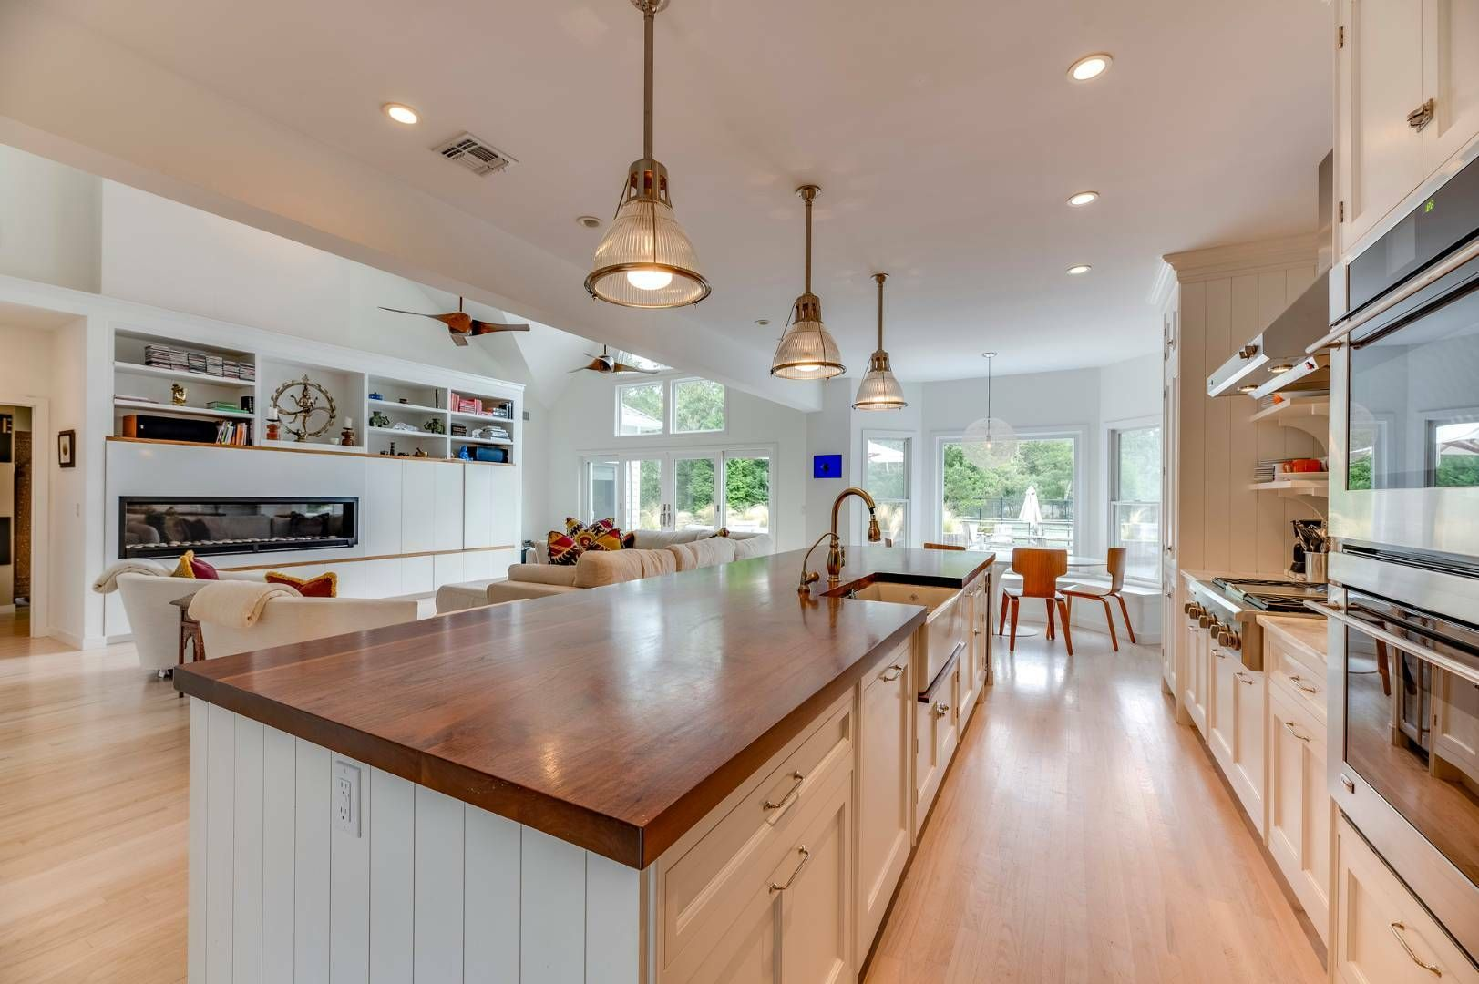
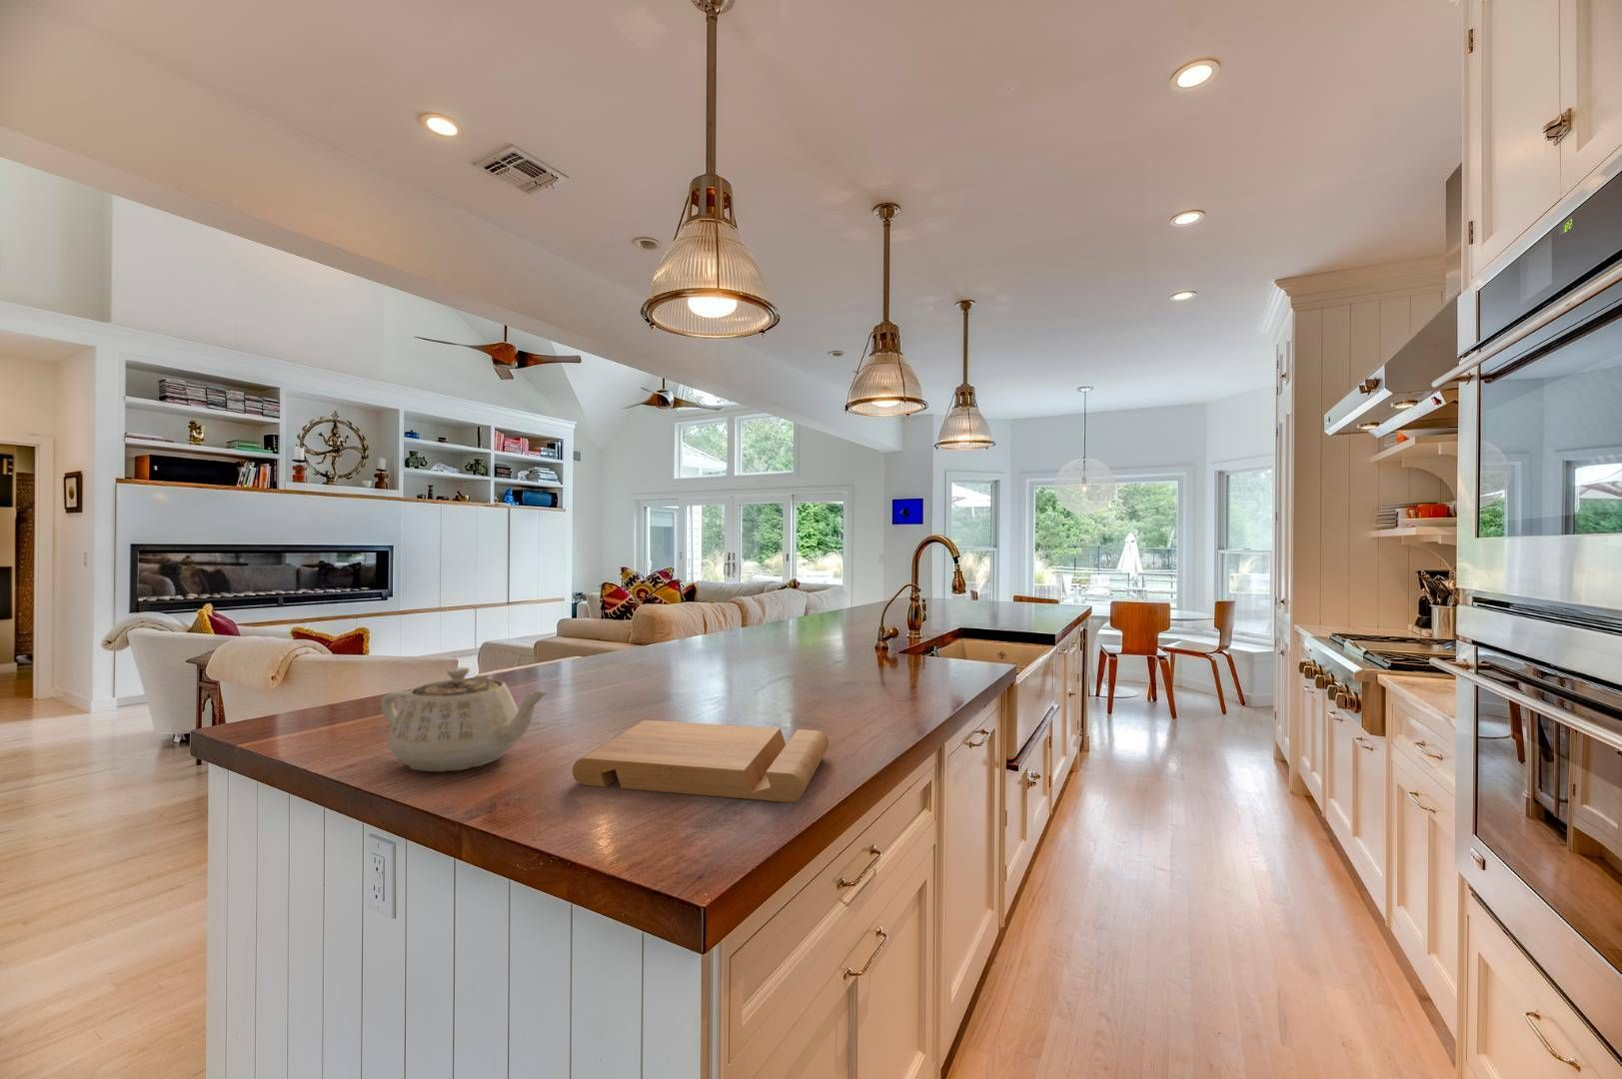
+ cutting board [572,719,830,803]
+ teapot [379,666,549,773]
